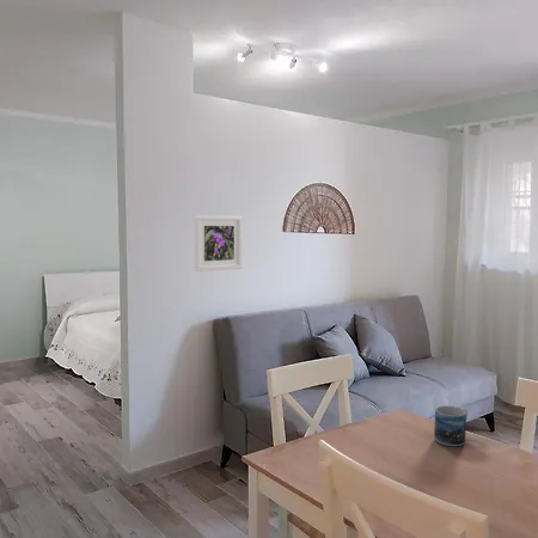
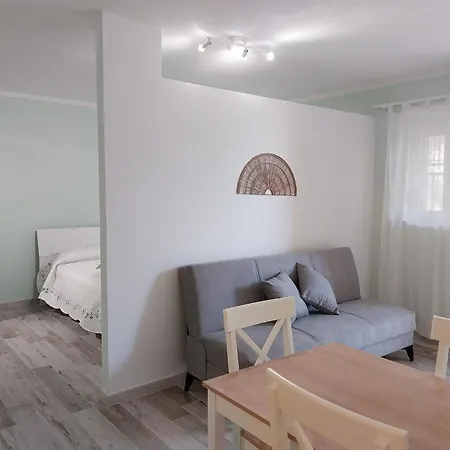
- mug [433,405,469,447]
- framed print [192,215,244,273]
